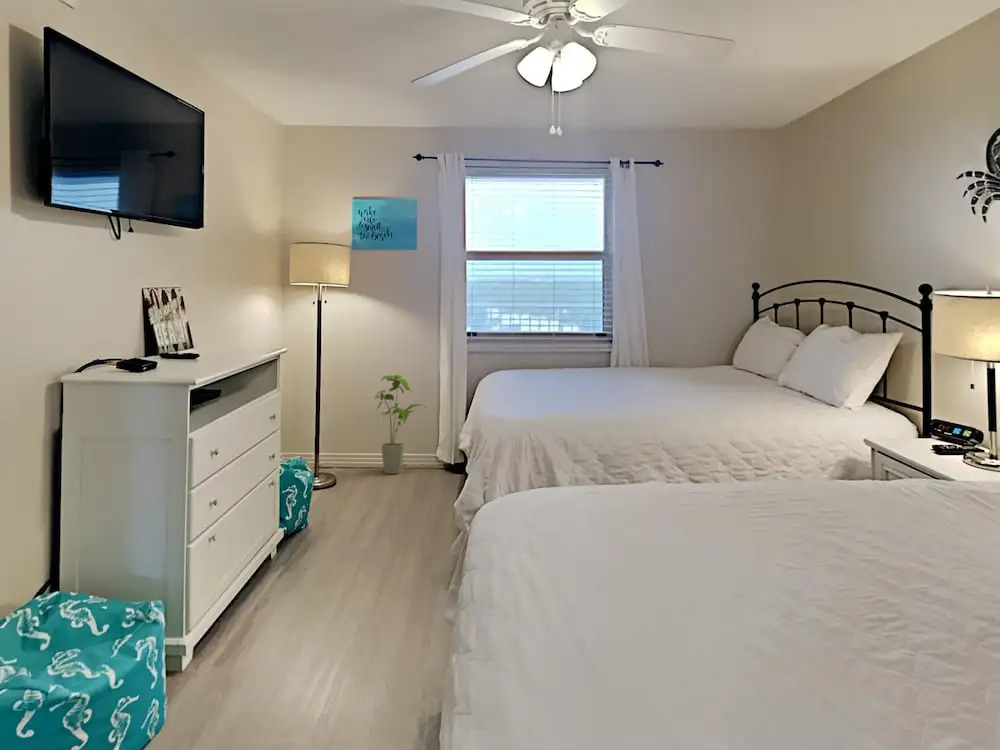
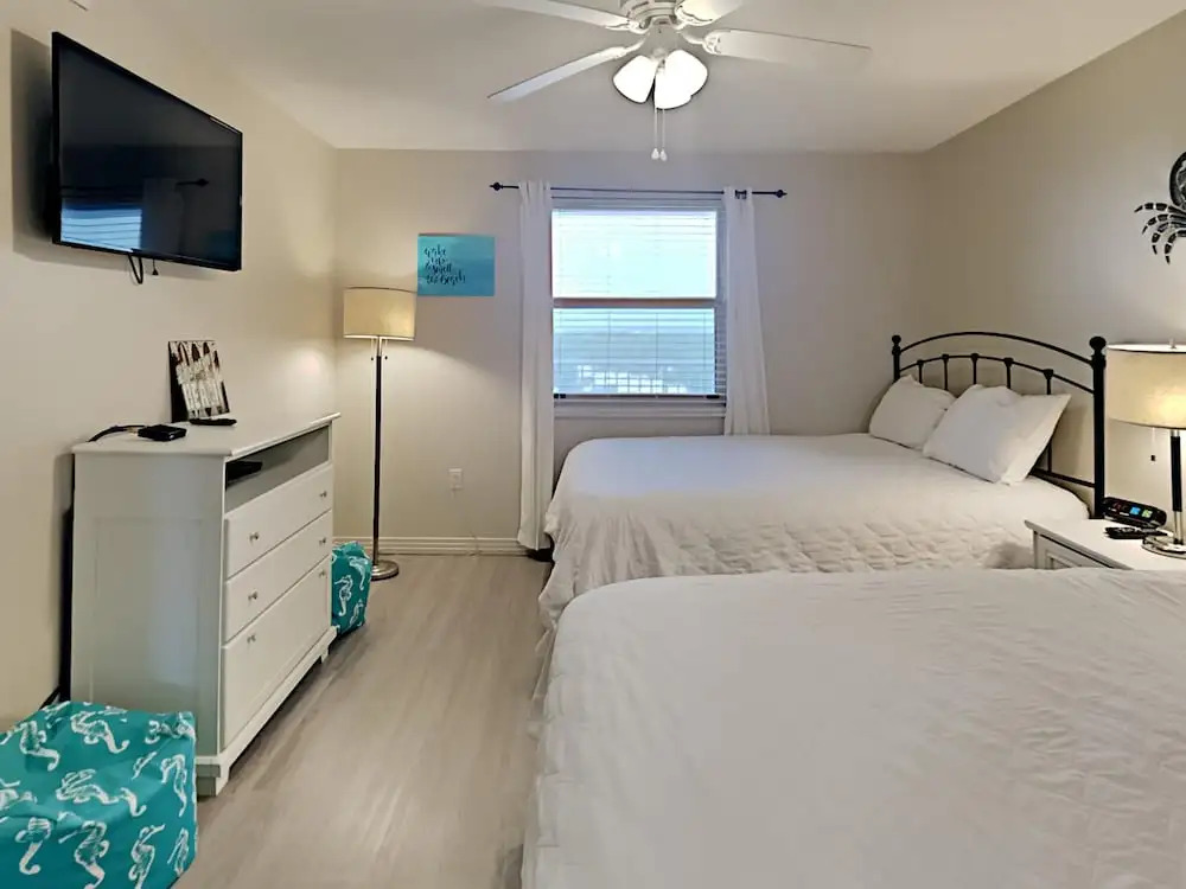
- house plant [374,374,428,475]
